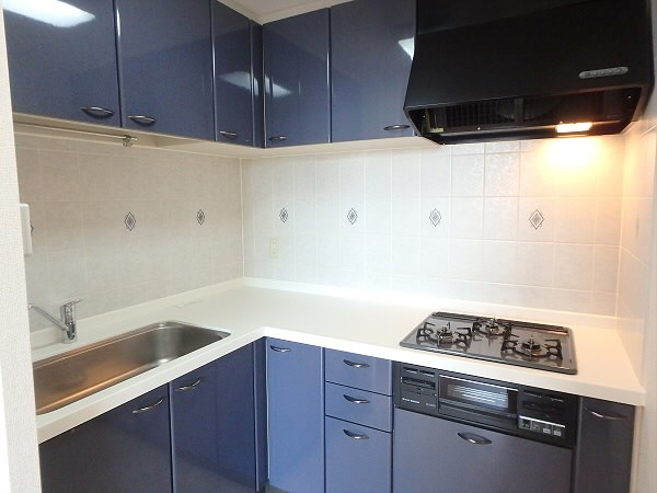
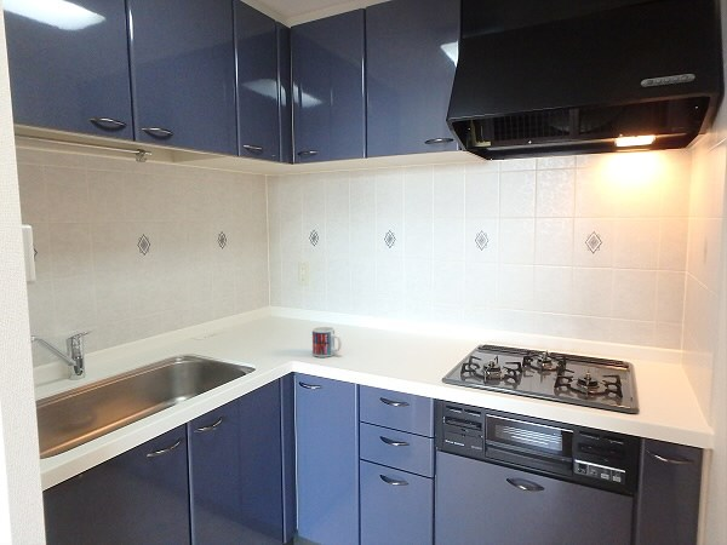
+ mug [311,326,343,358]
